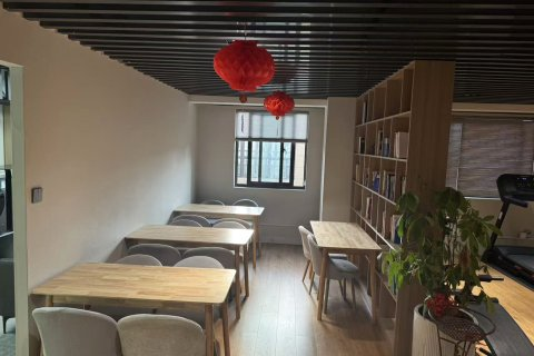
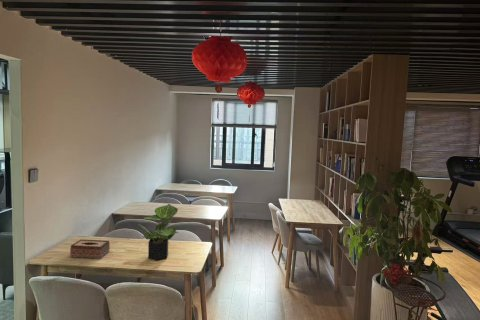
+ potted plant [136,203,179,262]
+ tissue box [69,238,111,260]
